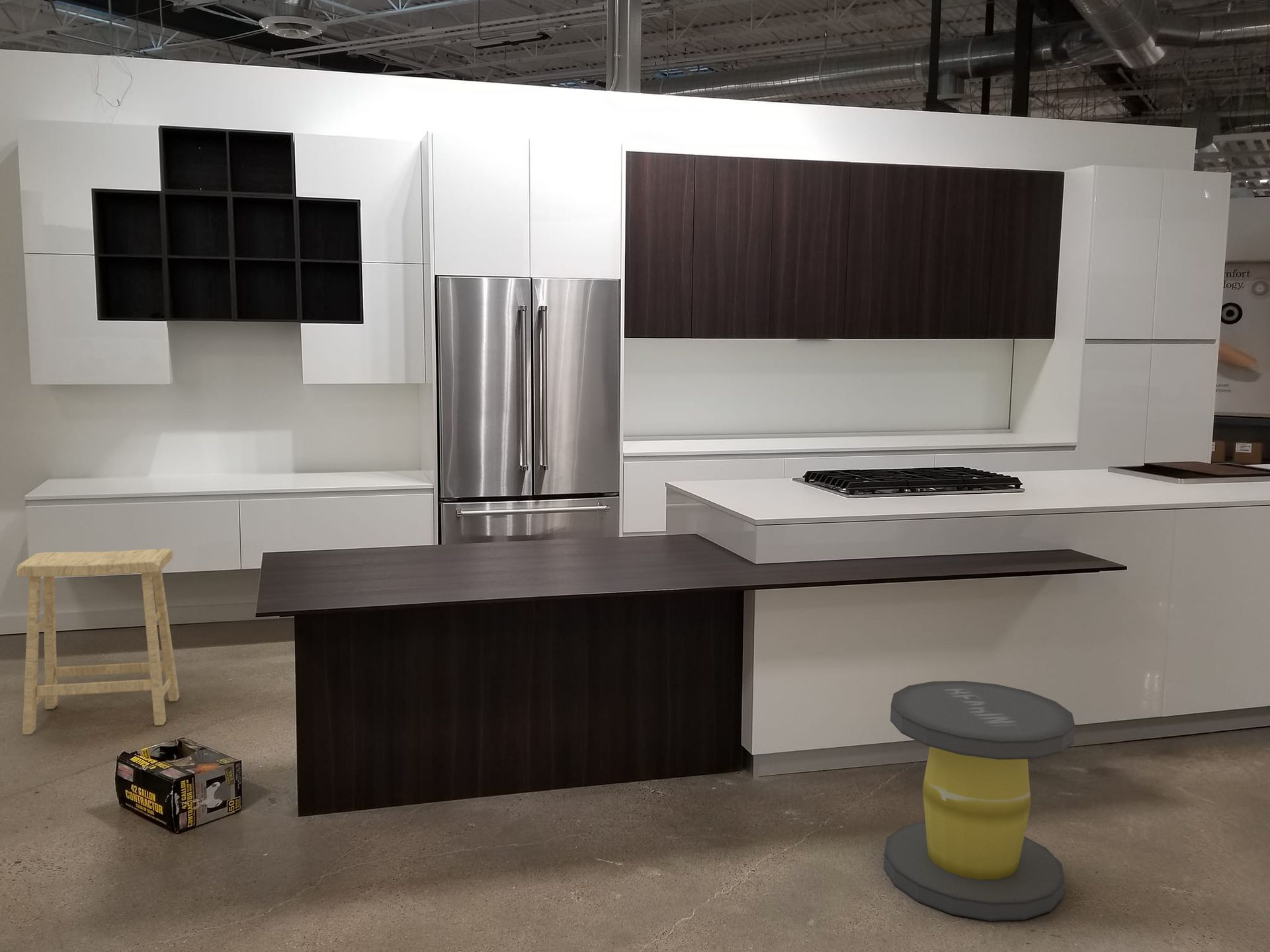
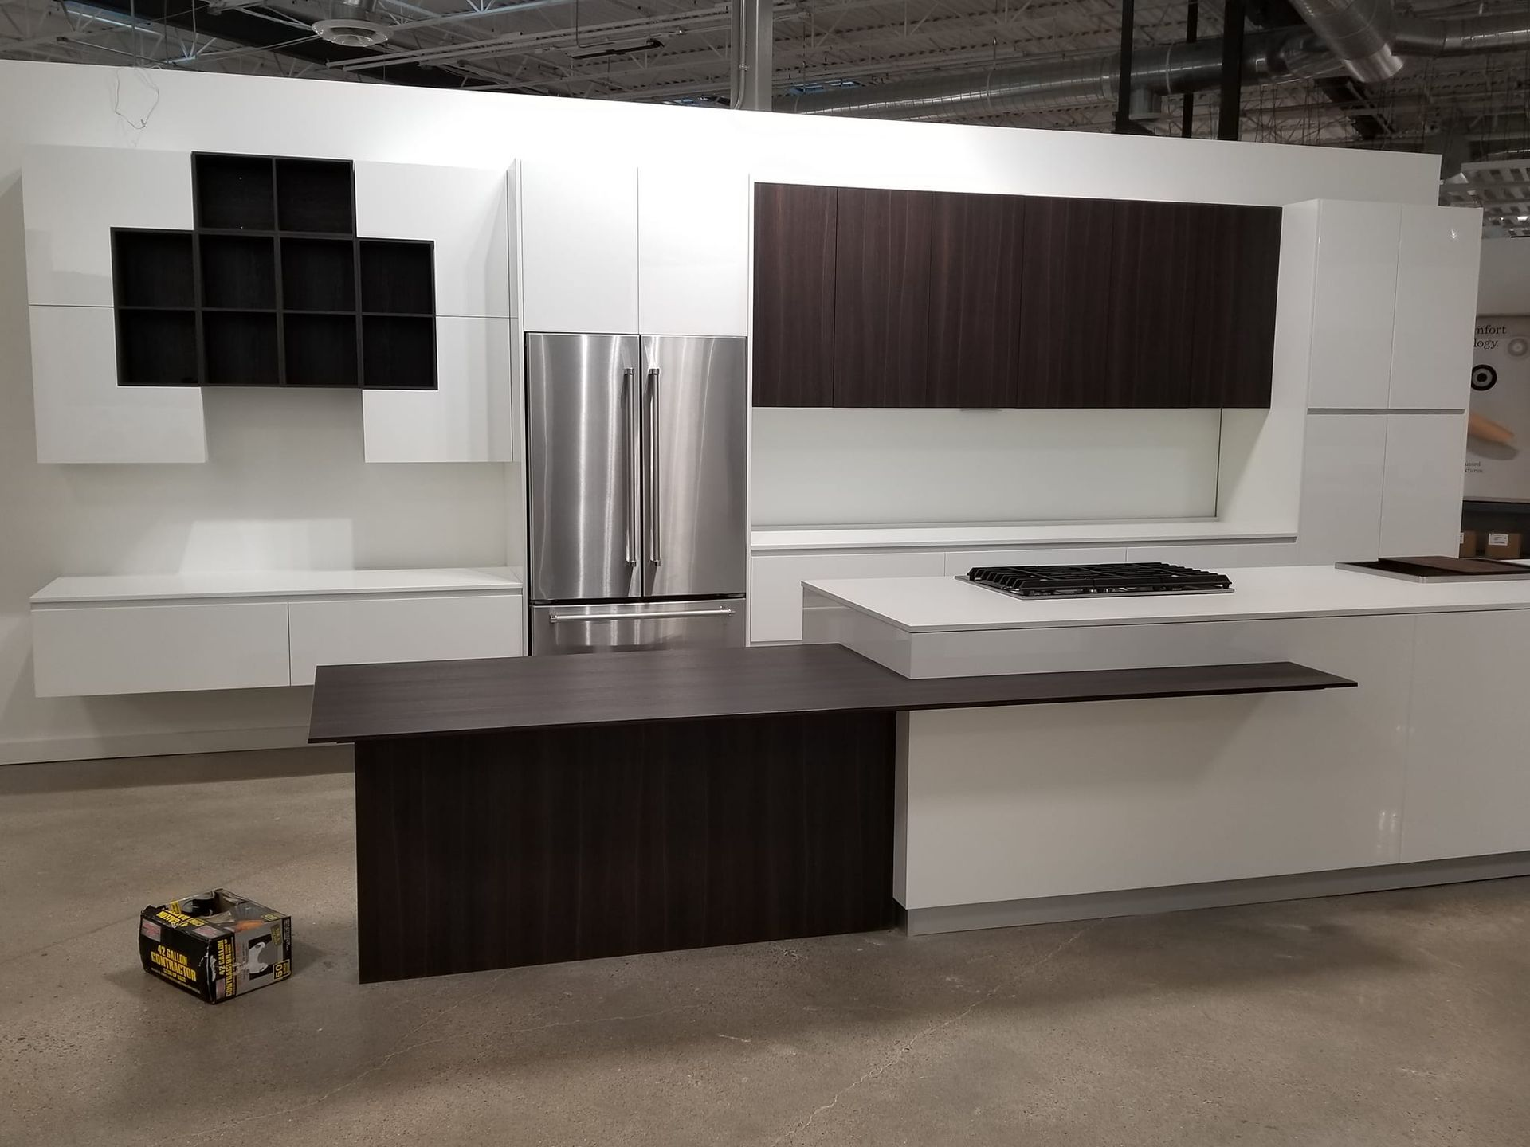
- stool [883,680,1076,922]
- stool [16,548,180,735]
